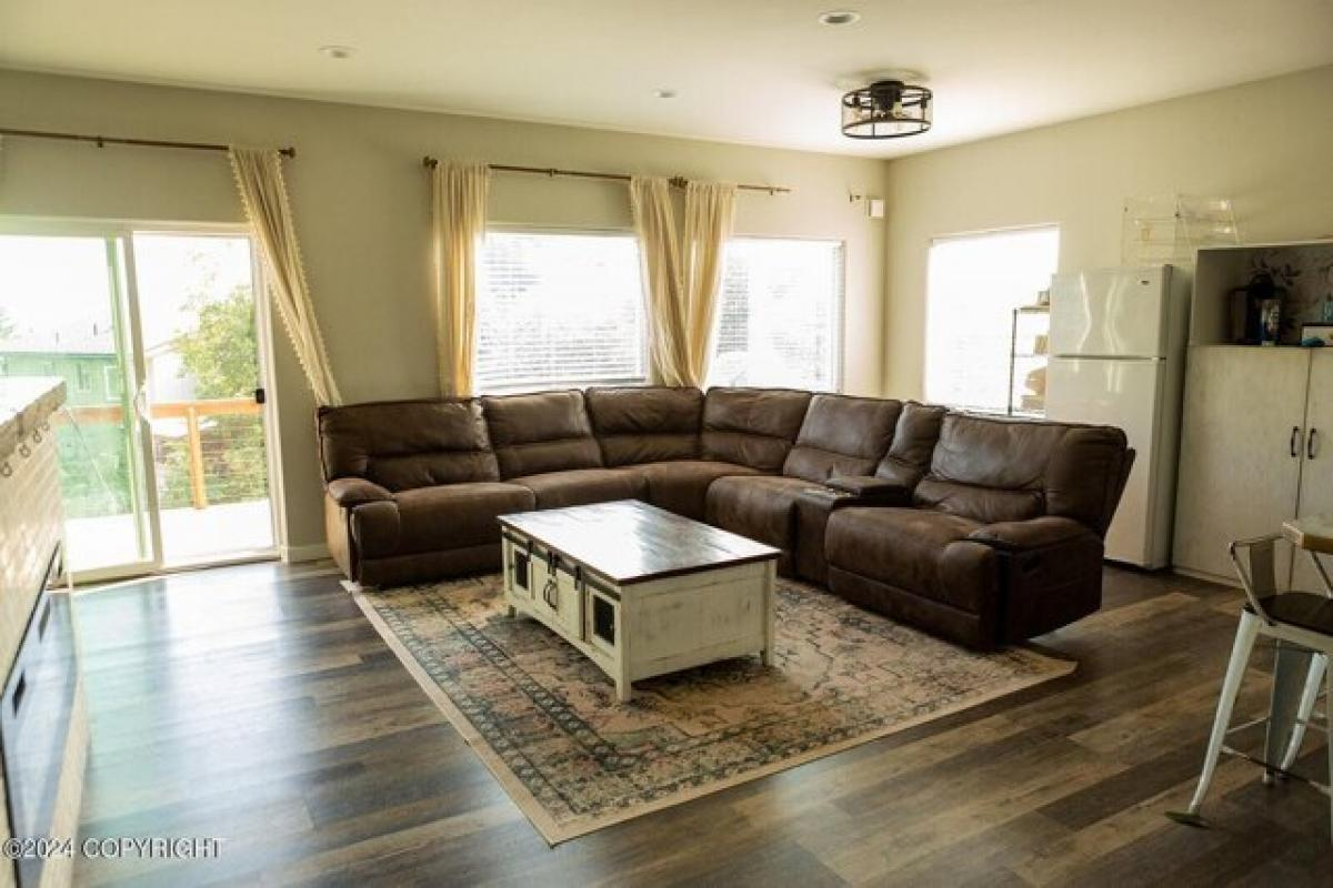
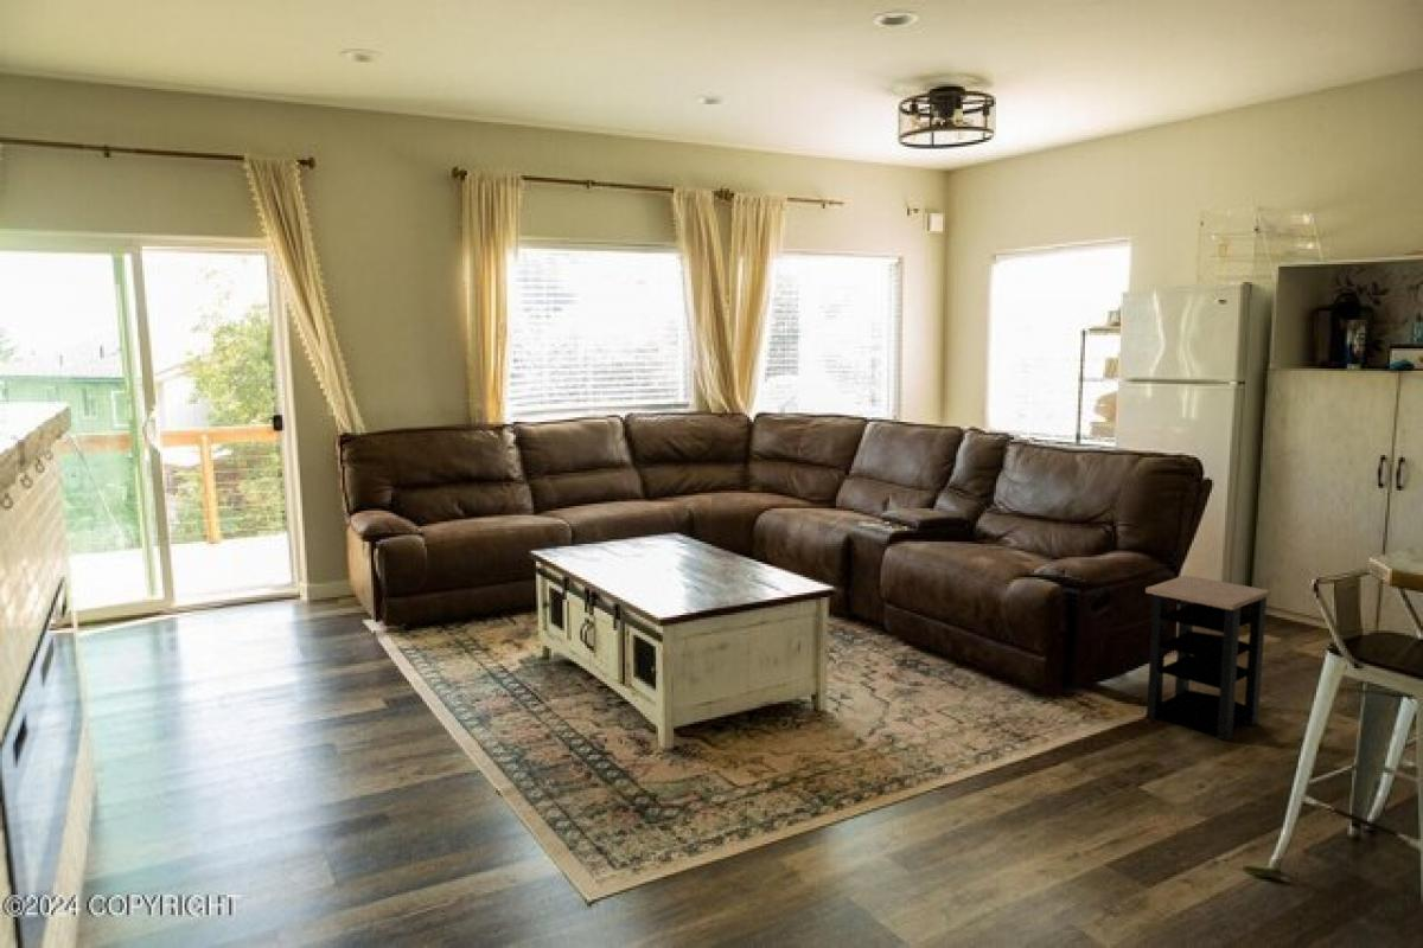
+ side table [1144,574,1271,742]
